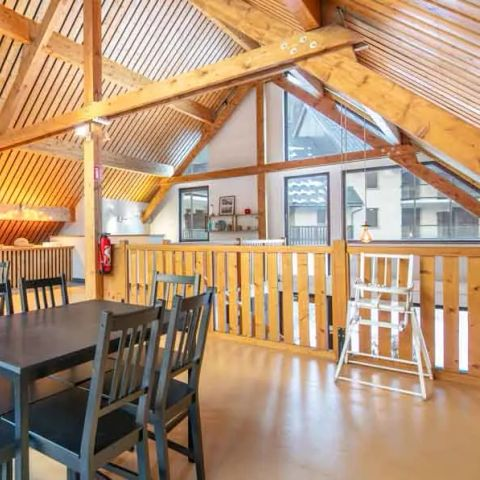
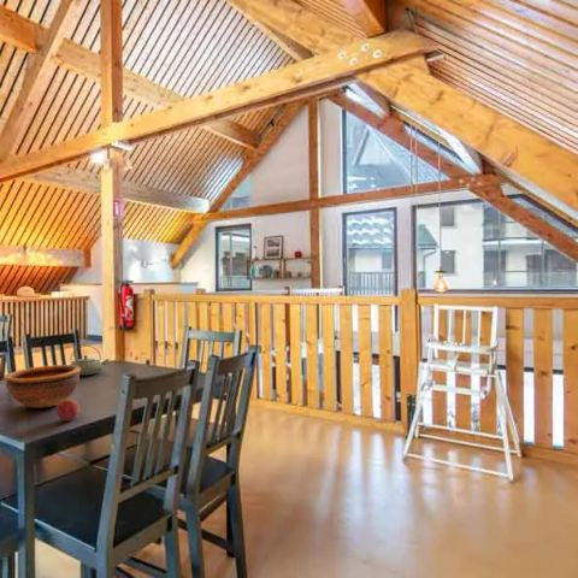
+ fruit [55,397,81,423]
+ teapot [69,344,111,377]
+ bowl [2,364,81,409]
